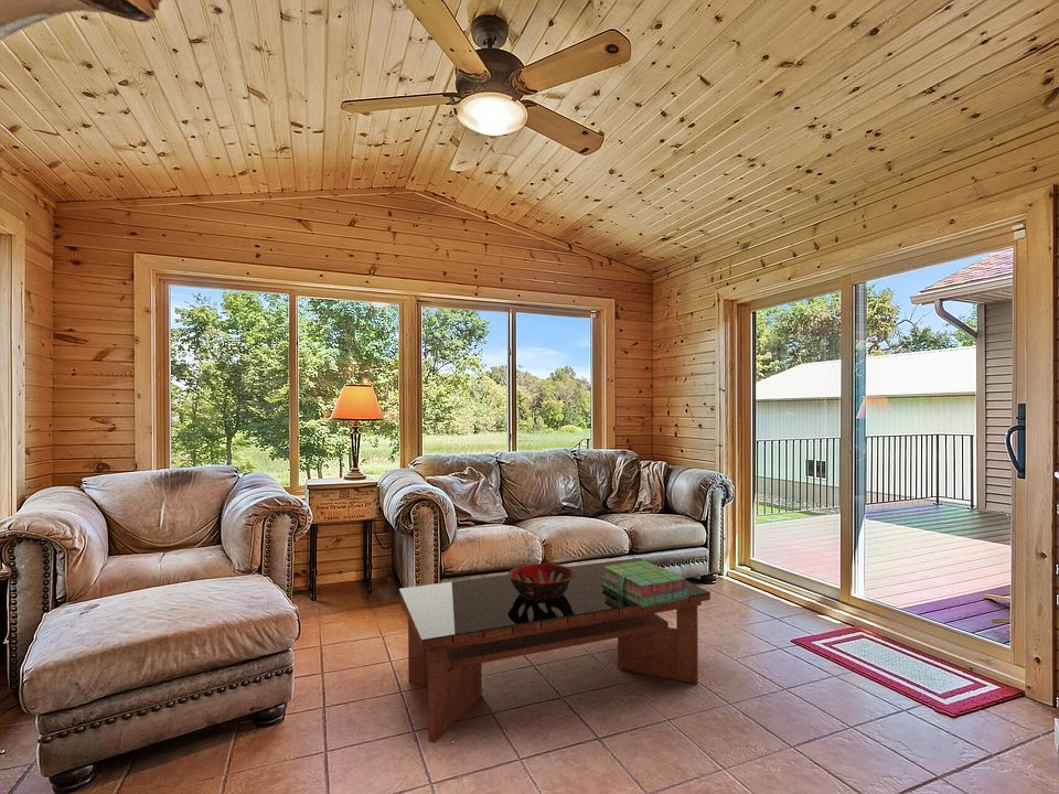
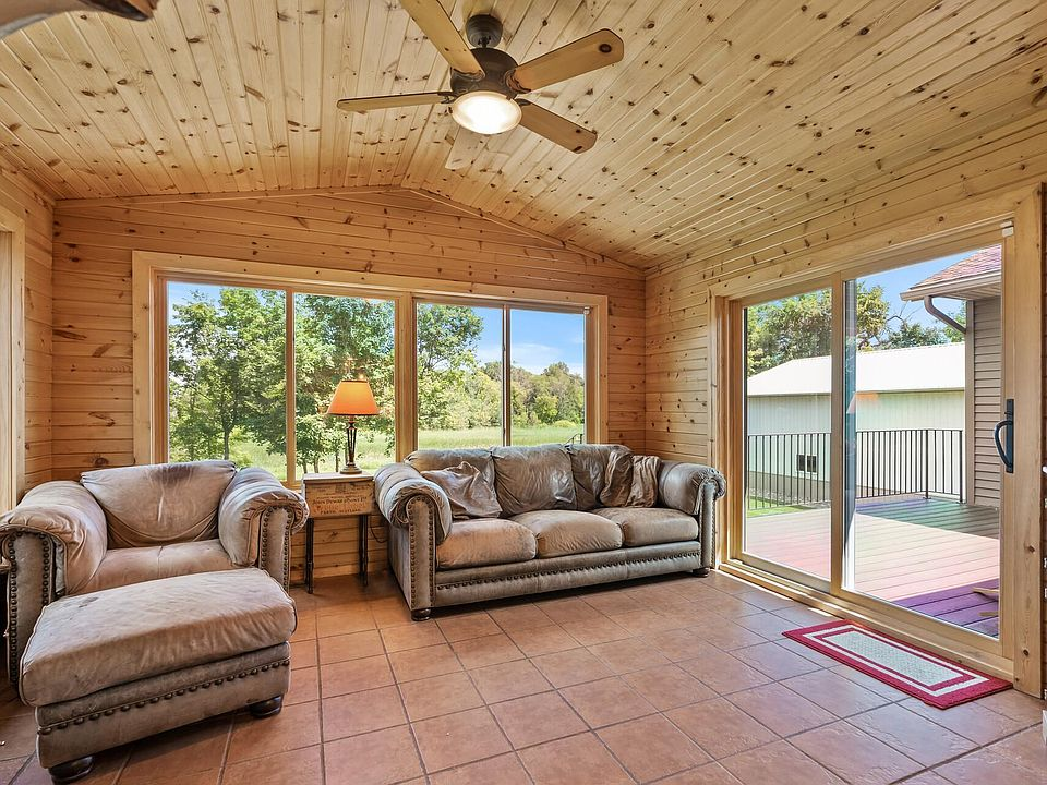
- stack of books [601,559,689,608]
- decorative bowl [506,562,575,601]
- coffee table [398,557,712,744]
